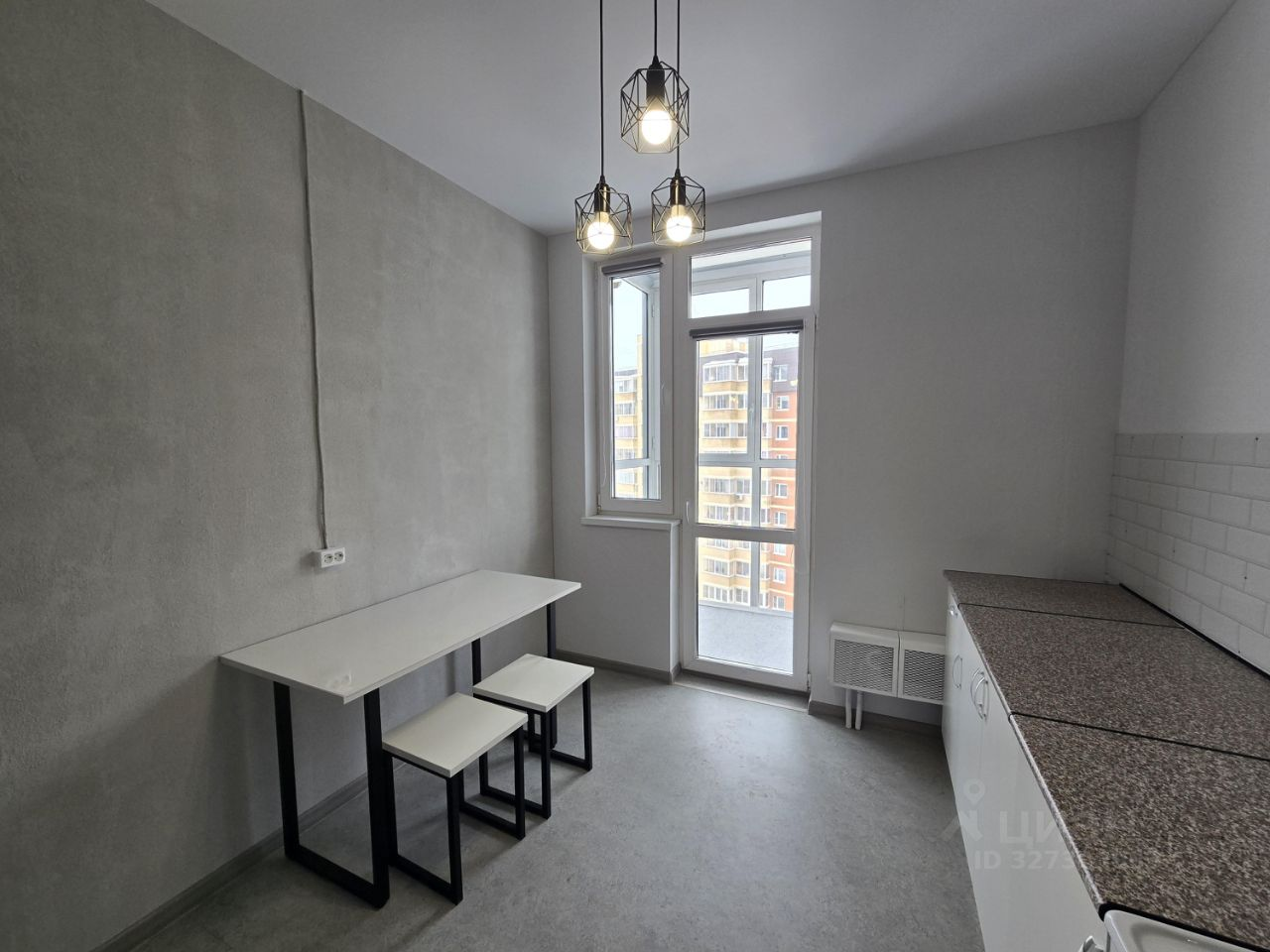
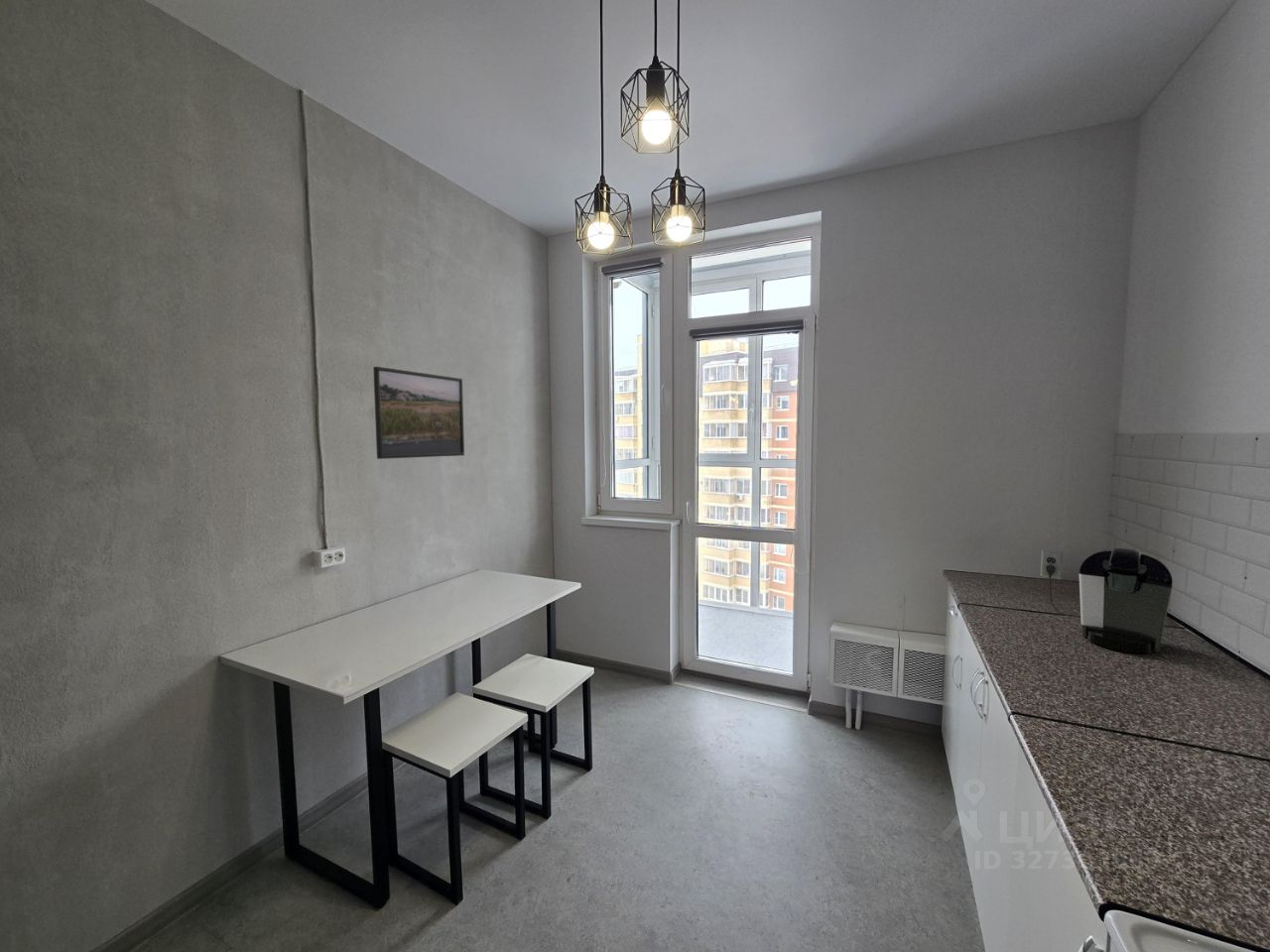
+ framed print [372,366,465,460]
+ coffee maker [1040,547,1174,654]
